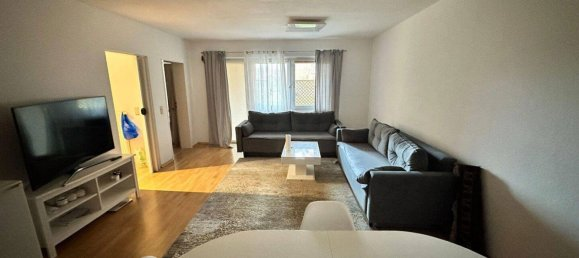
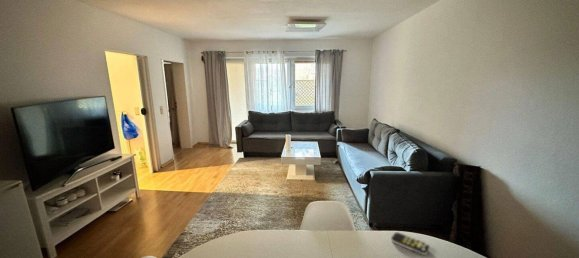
+ remote control [390,231,430,256]
